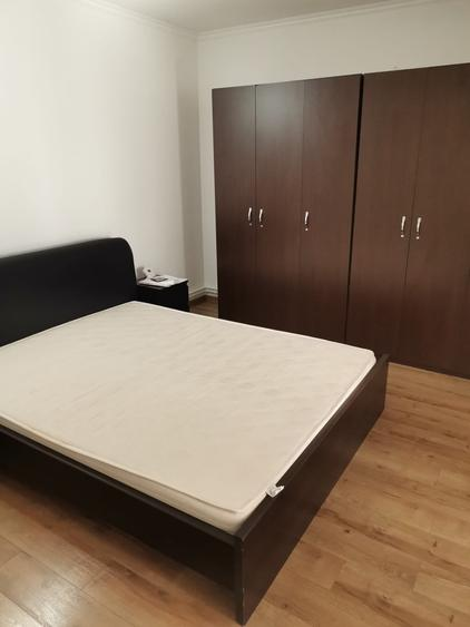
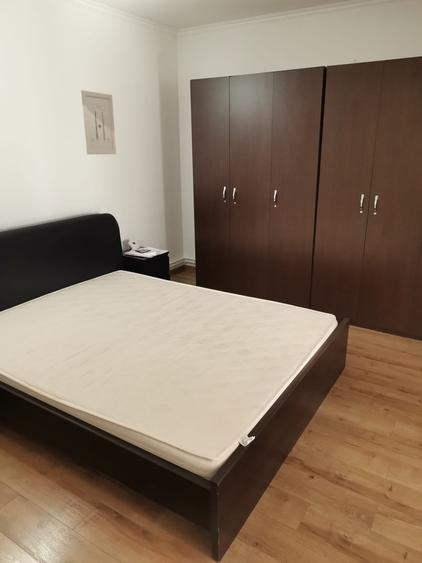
+ wall art [80,89,117,155]
